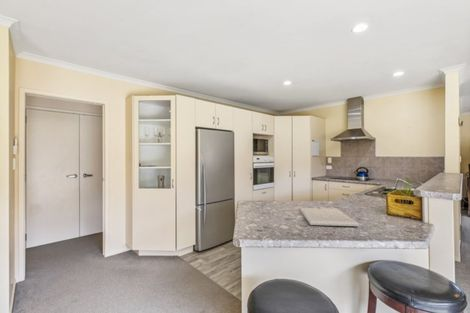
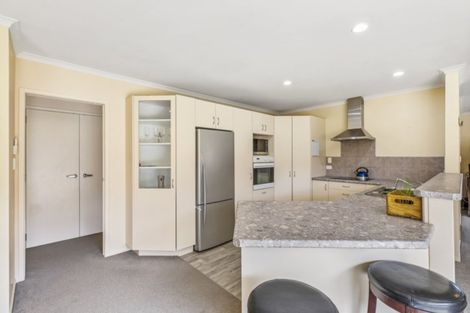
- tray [299,207,360,227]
